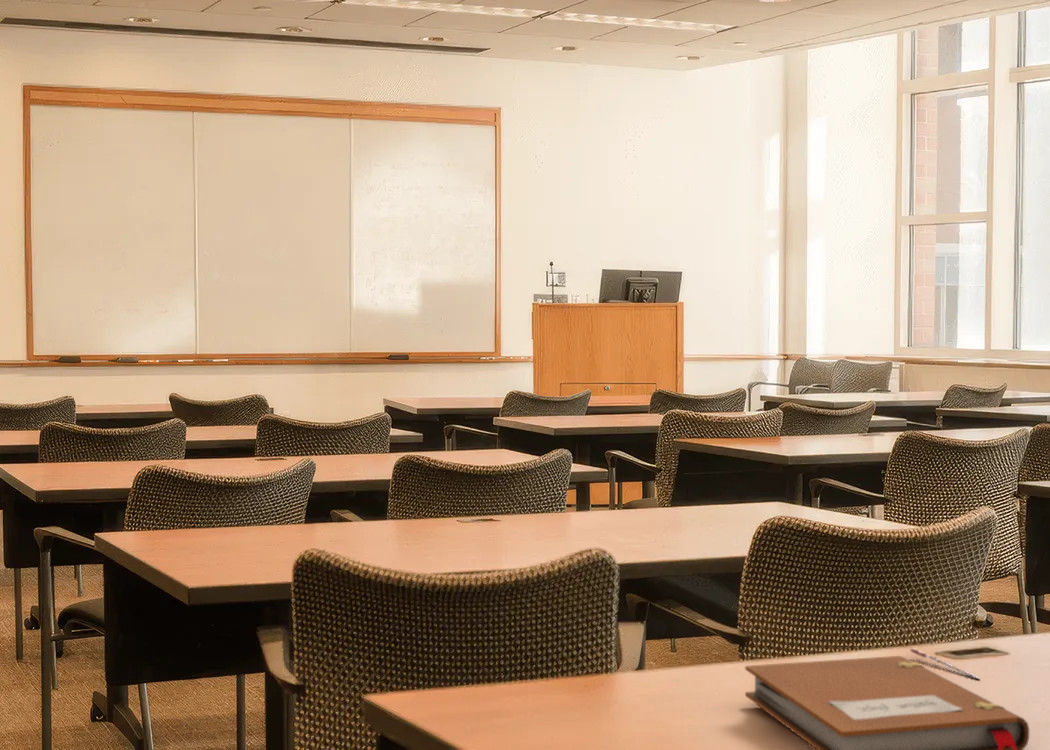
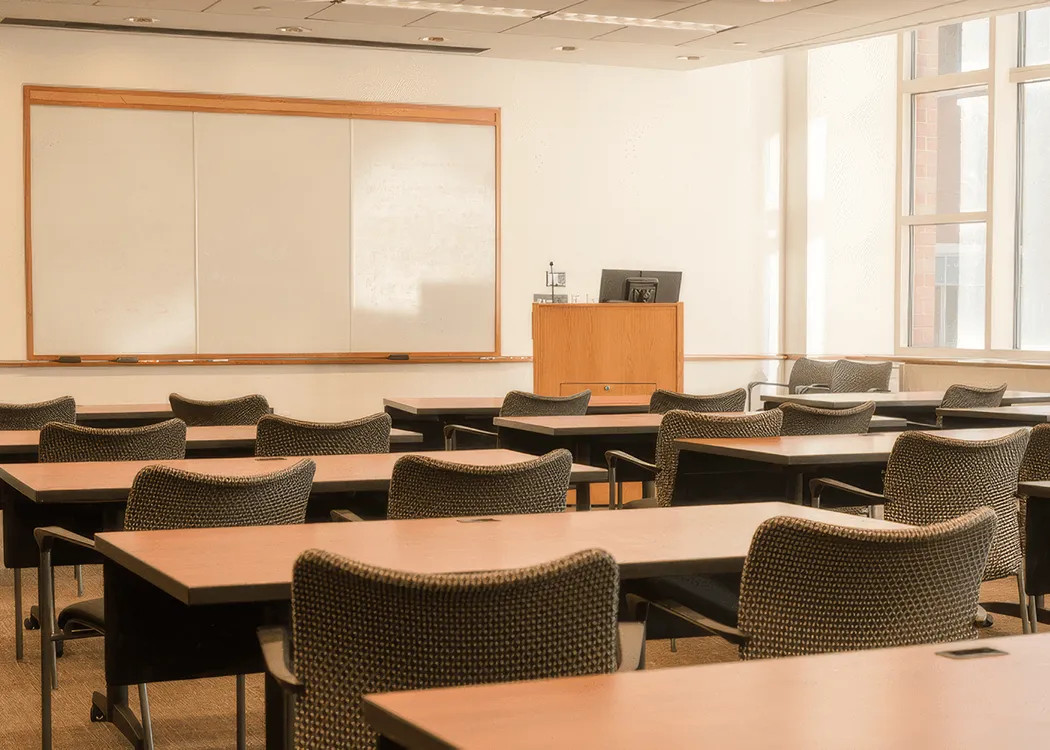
- pen [909,647,981,681]
- notebook [744,655,1030,750]
